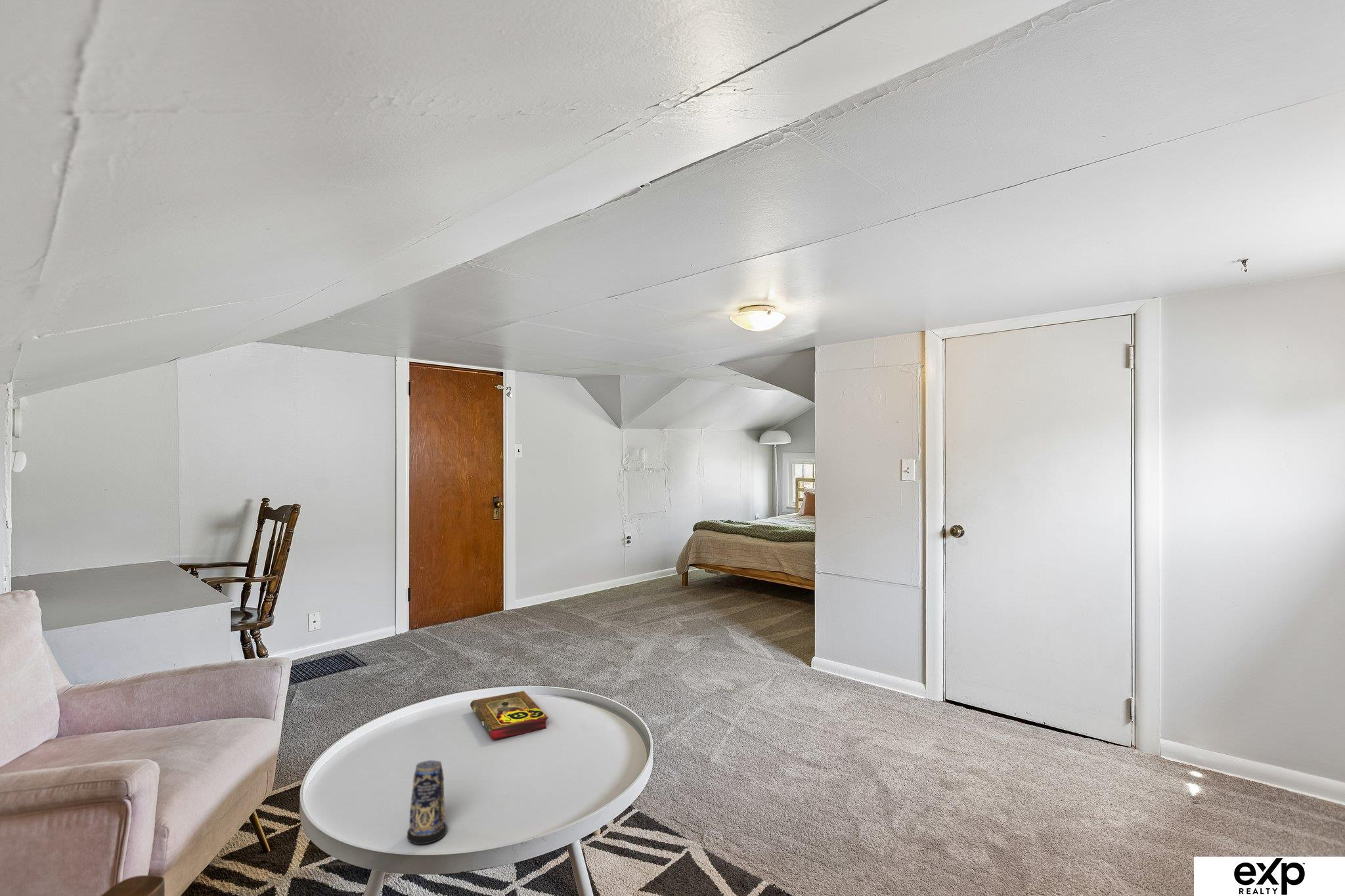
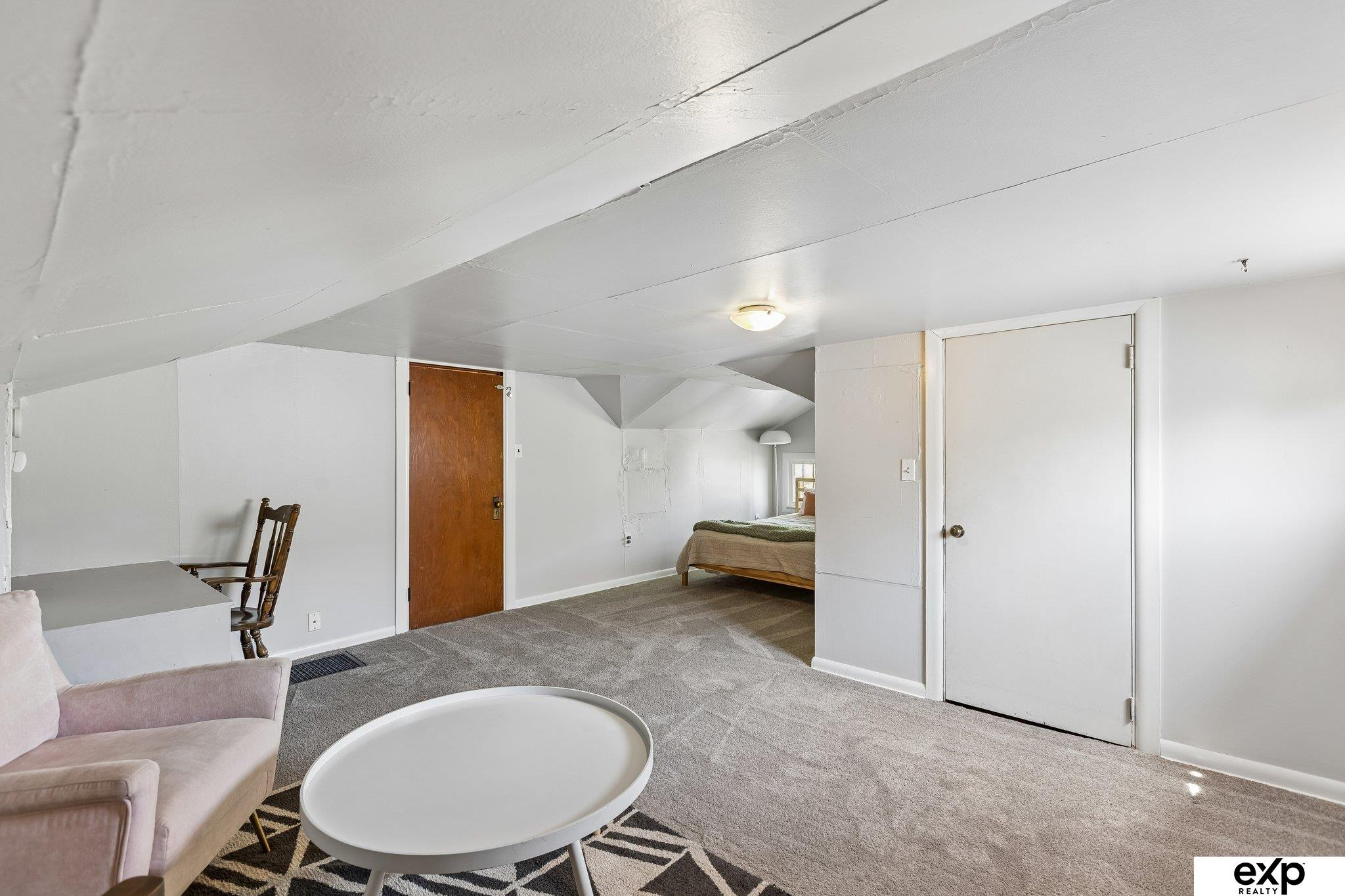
- book [470,690,549,740]
- candle [407,759,448,845]
